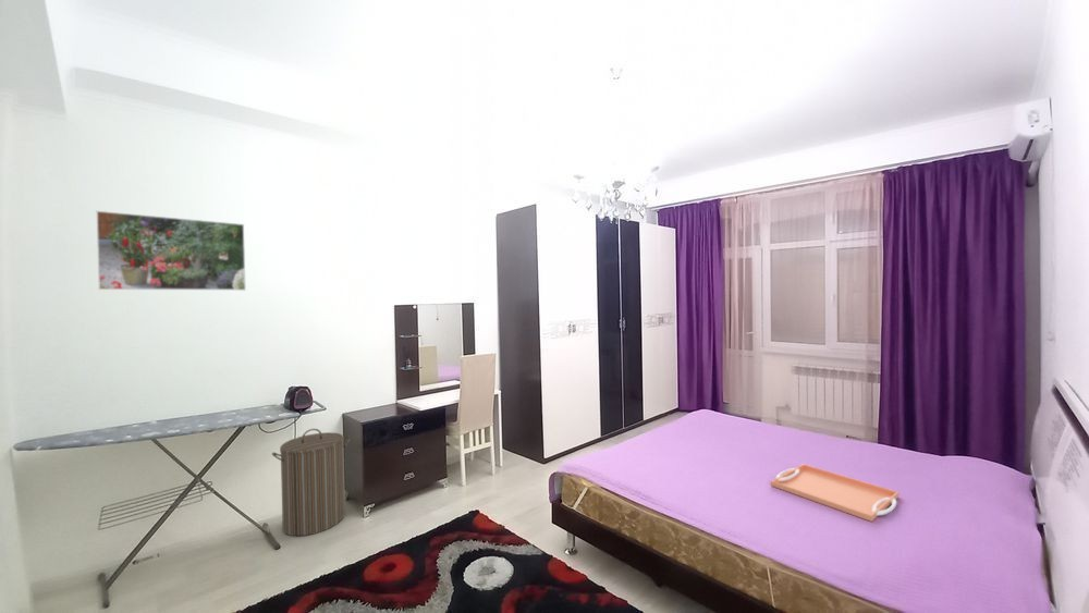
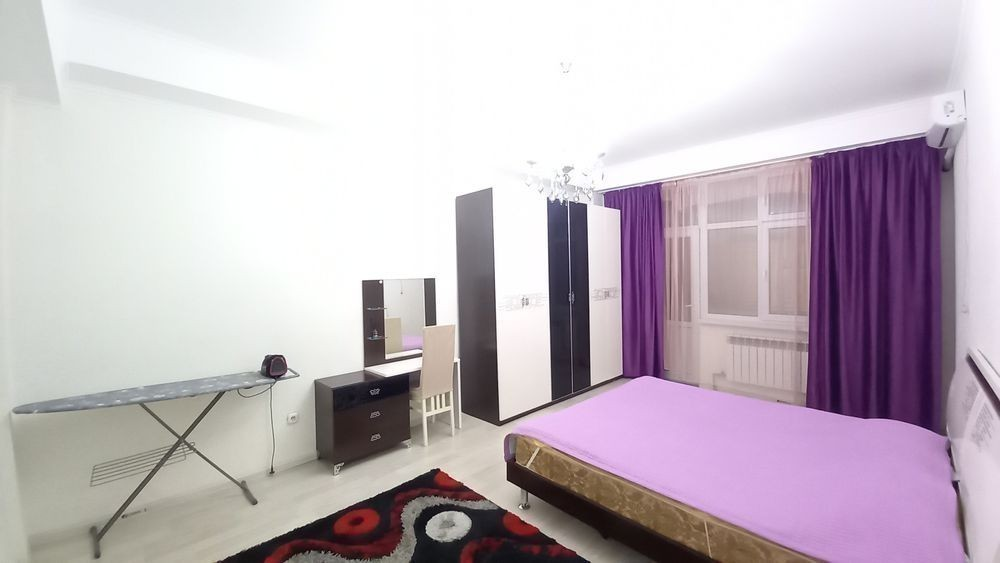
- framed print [96,210,247,292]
- laundry hamper [271,428,351,537]
- serving tray [770,463,900,523]
